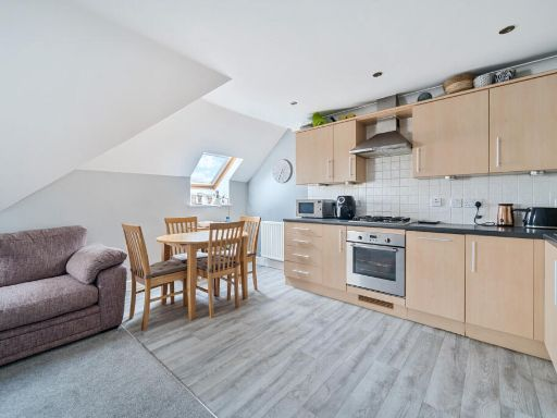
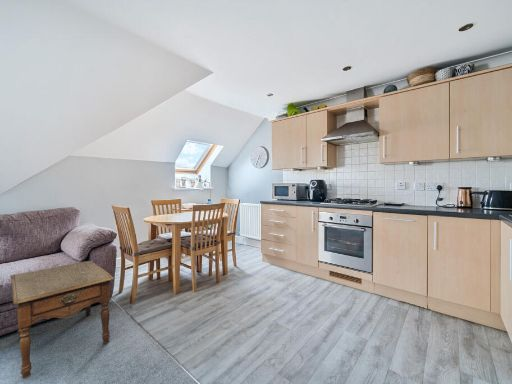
+ side table [9,260,116,380]
